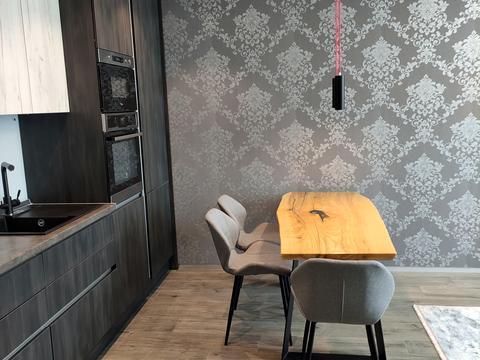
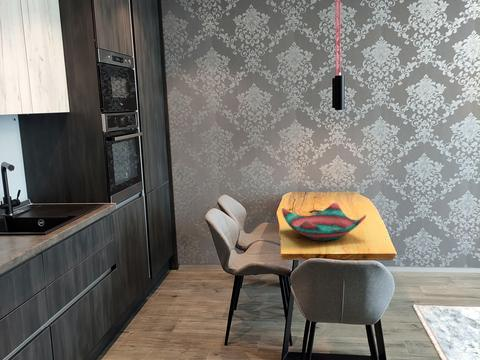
+ decorative bowl [281,202,367,242]
